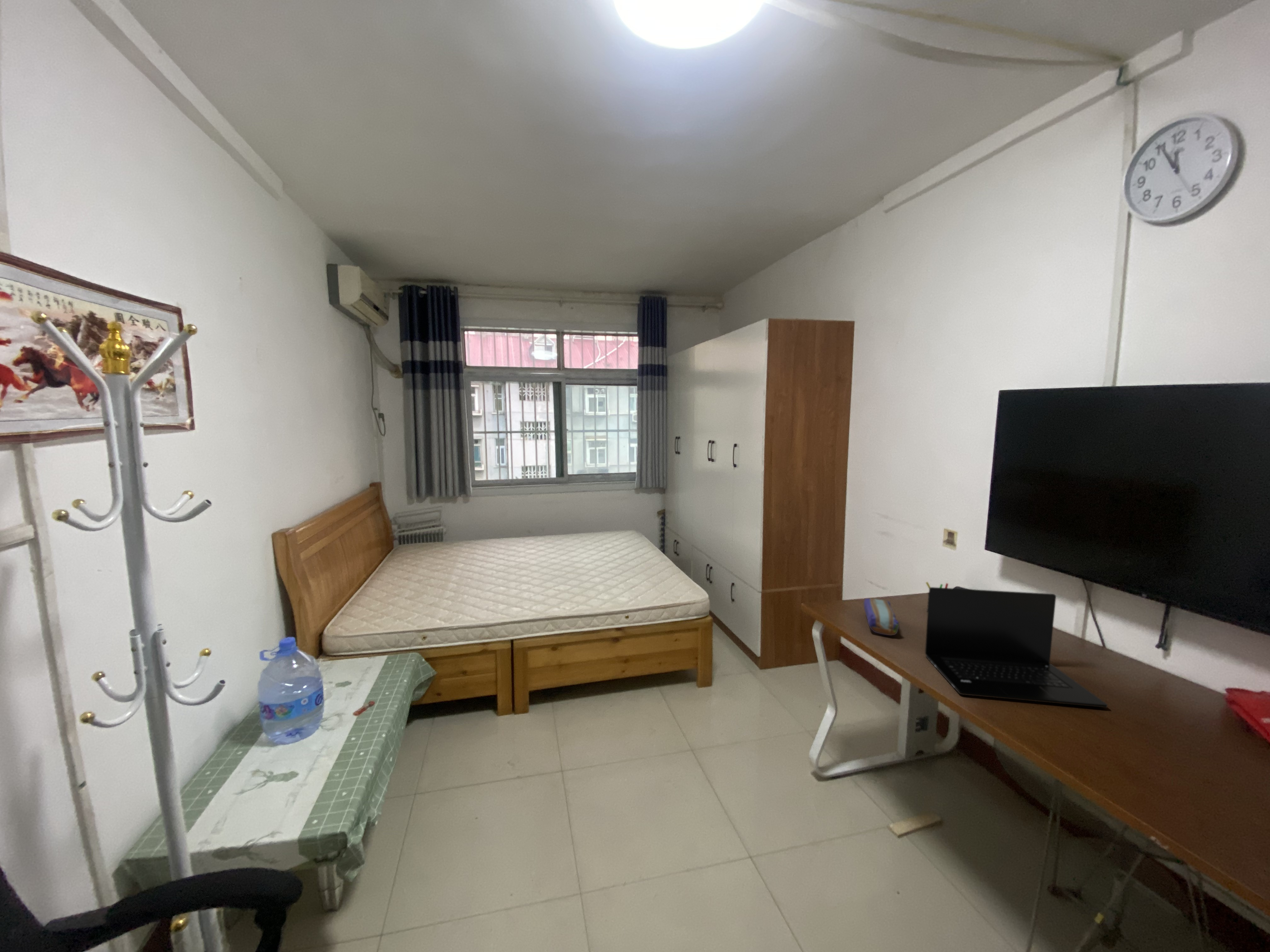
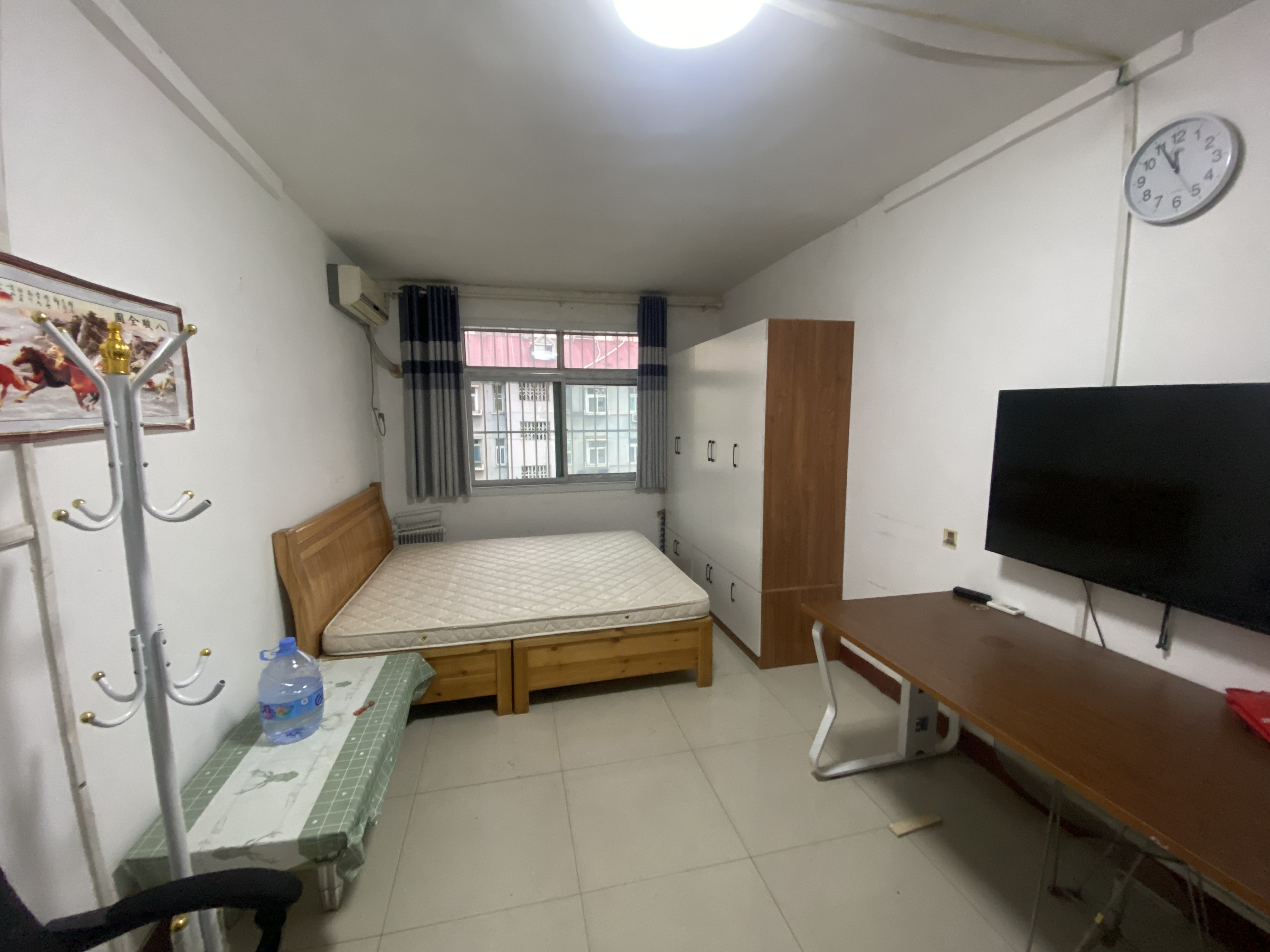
- pencil case [863,598,899,636]
- laptop [924,587,1108,708]
- pen holder [925,581,949,612]
